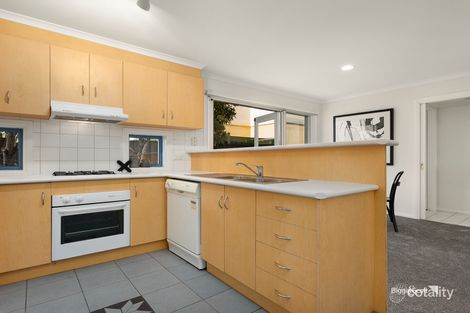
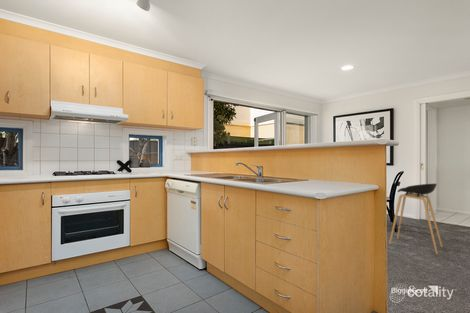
+ stool [388,183,444,255]
